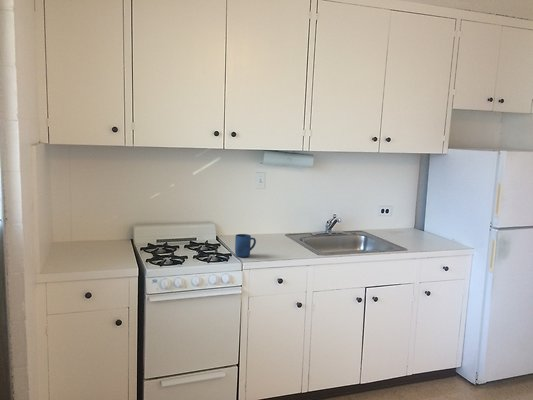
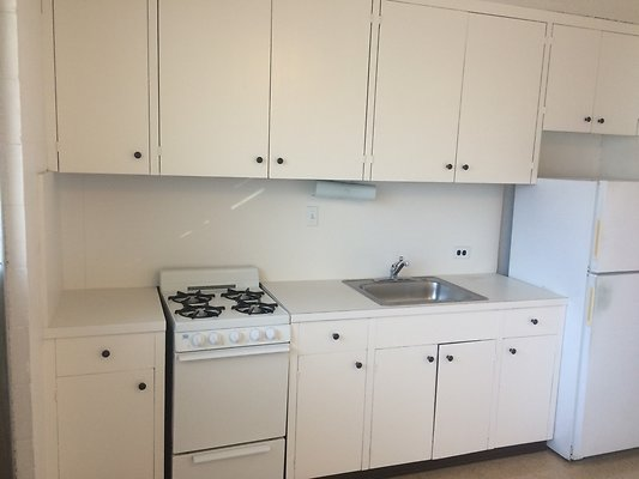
- mug [234,233,257,258]
